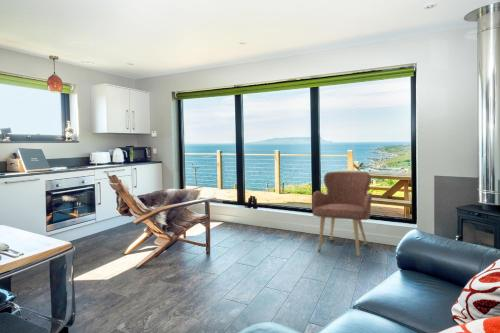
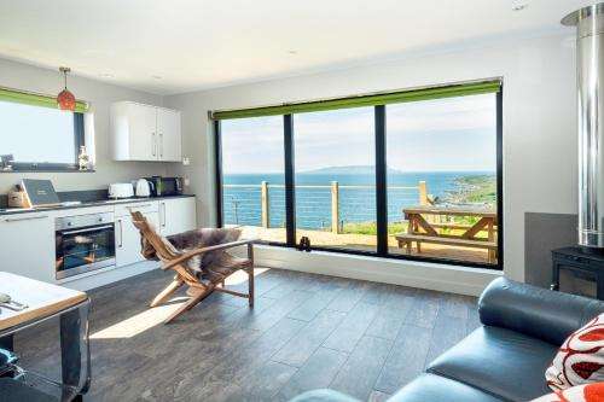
- armchair [311,171,373,258]
